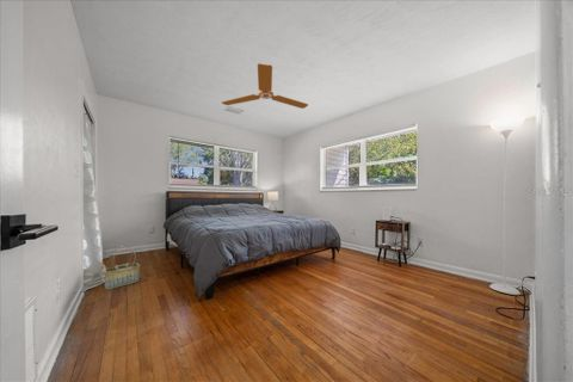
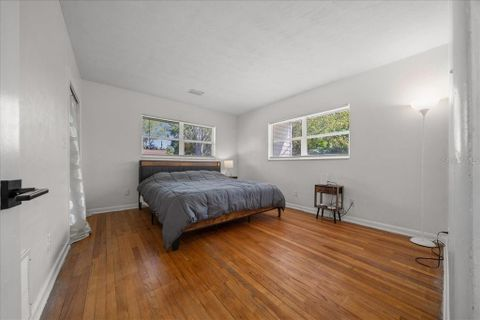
- ceiling fan [221,62,309,110]
- basket [103,245,141,290]
